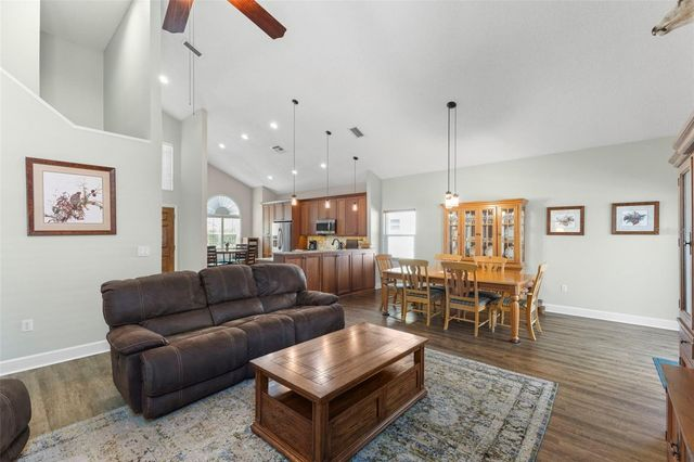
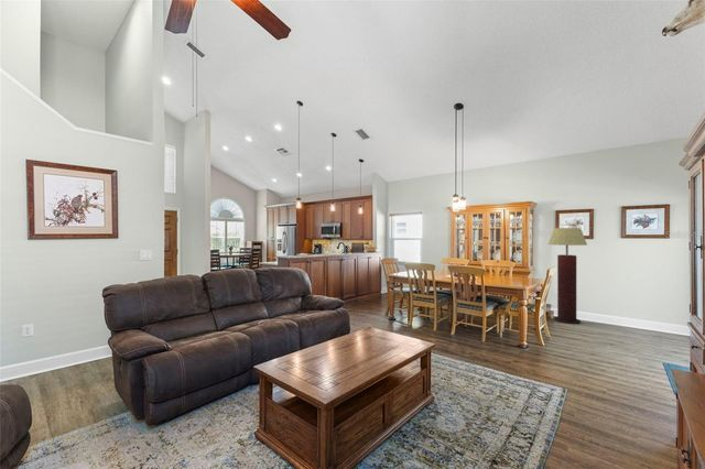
+ floor lamp [547,227,588,325]
